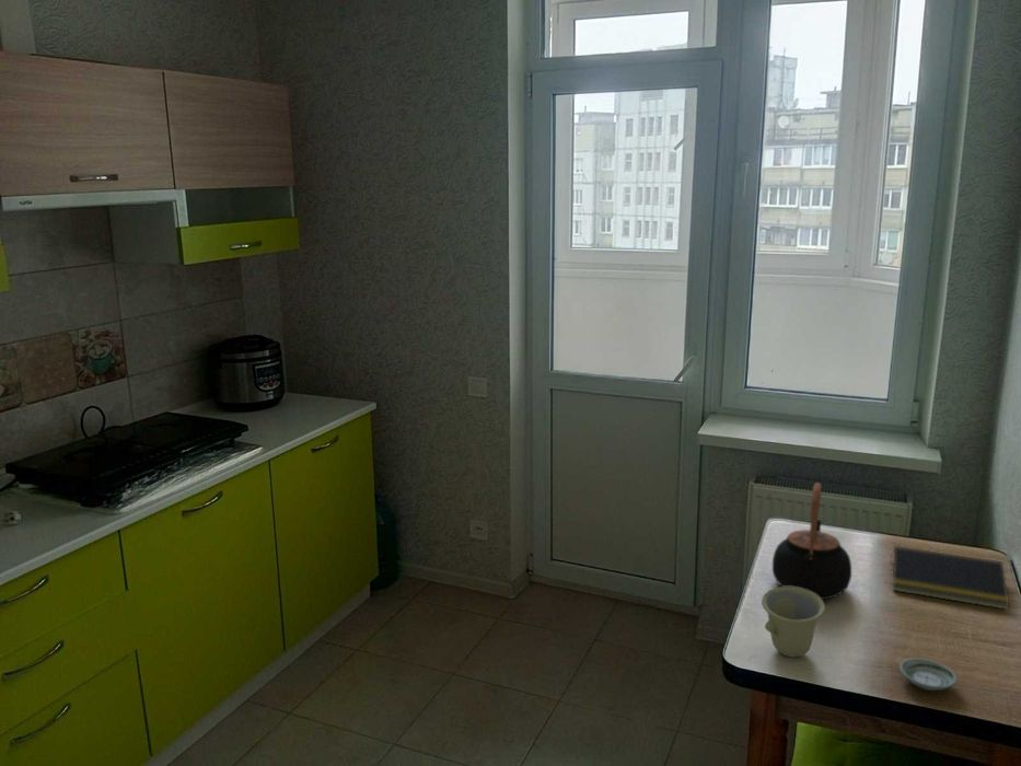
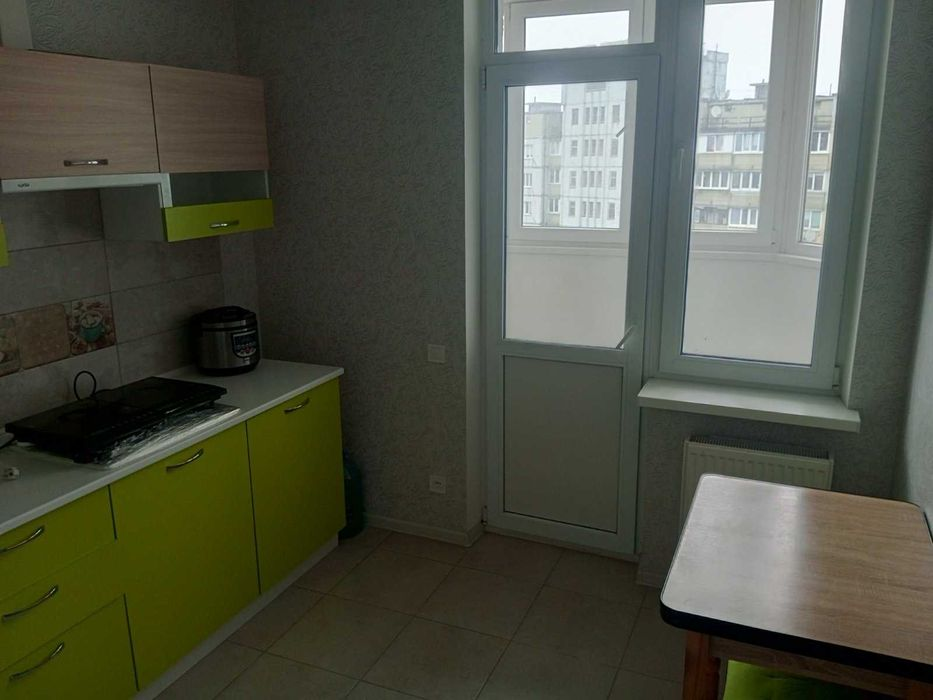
- notepad [890,545,1010,611]
- saucer [898,657,958,692]
- cup [761,587,826,659]
- teapot [771,481,852,601]
